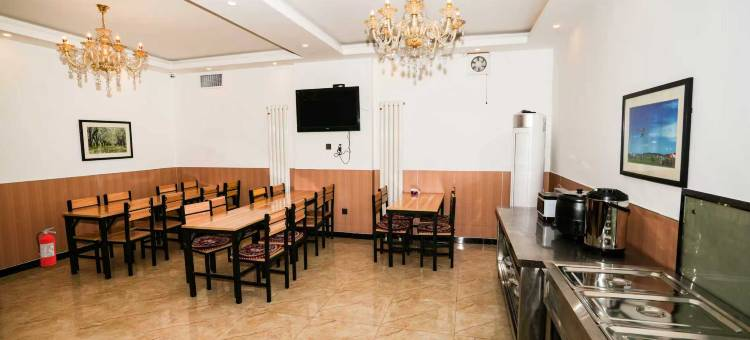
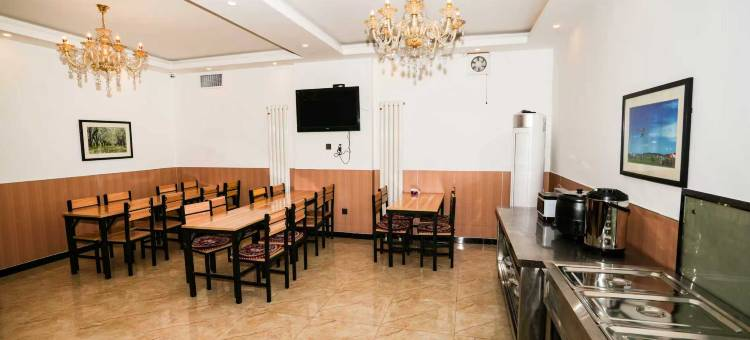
- fire extinguisher [35,226,57,267]
